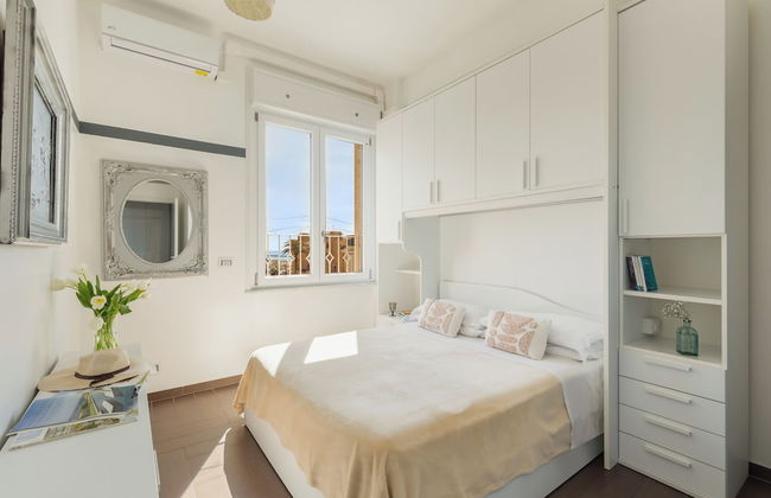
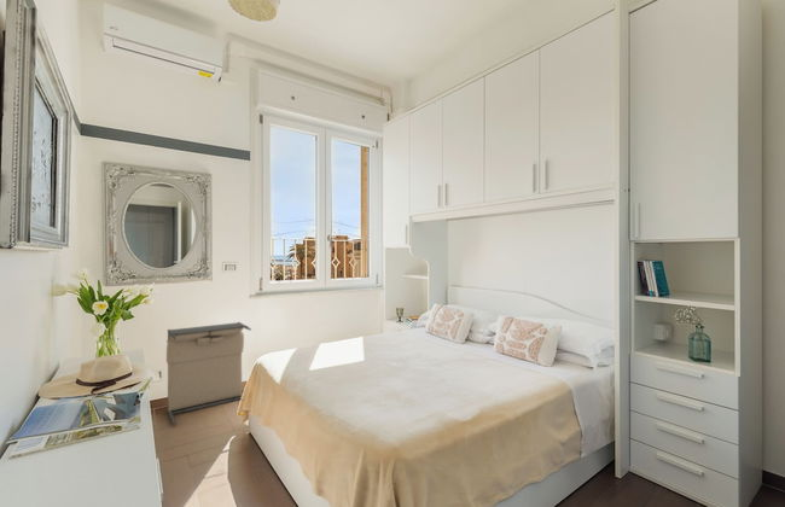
+ laundry hamper [165,321,252,427]
